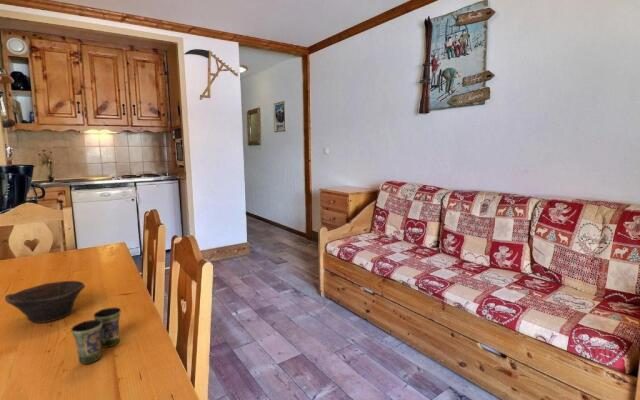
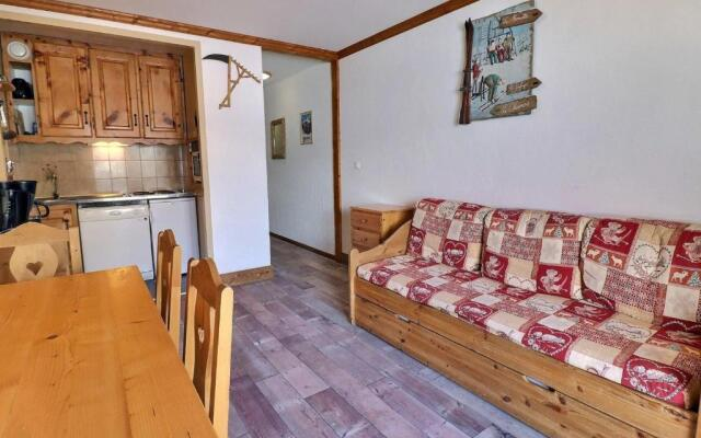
- bowl [4,280,86,324]
- cup [70,307,122,365]
